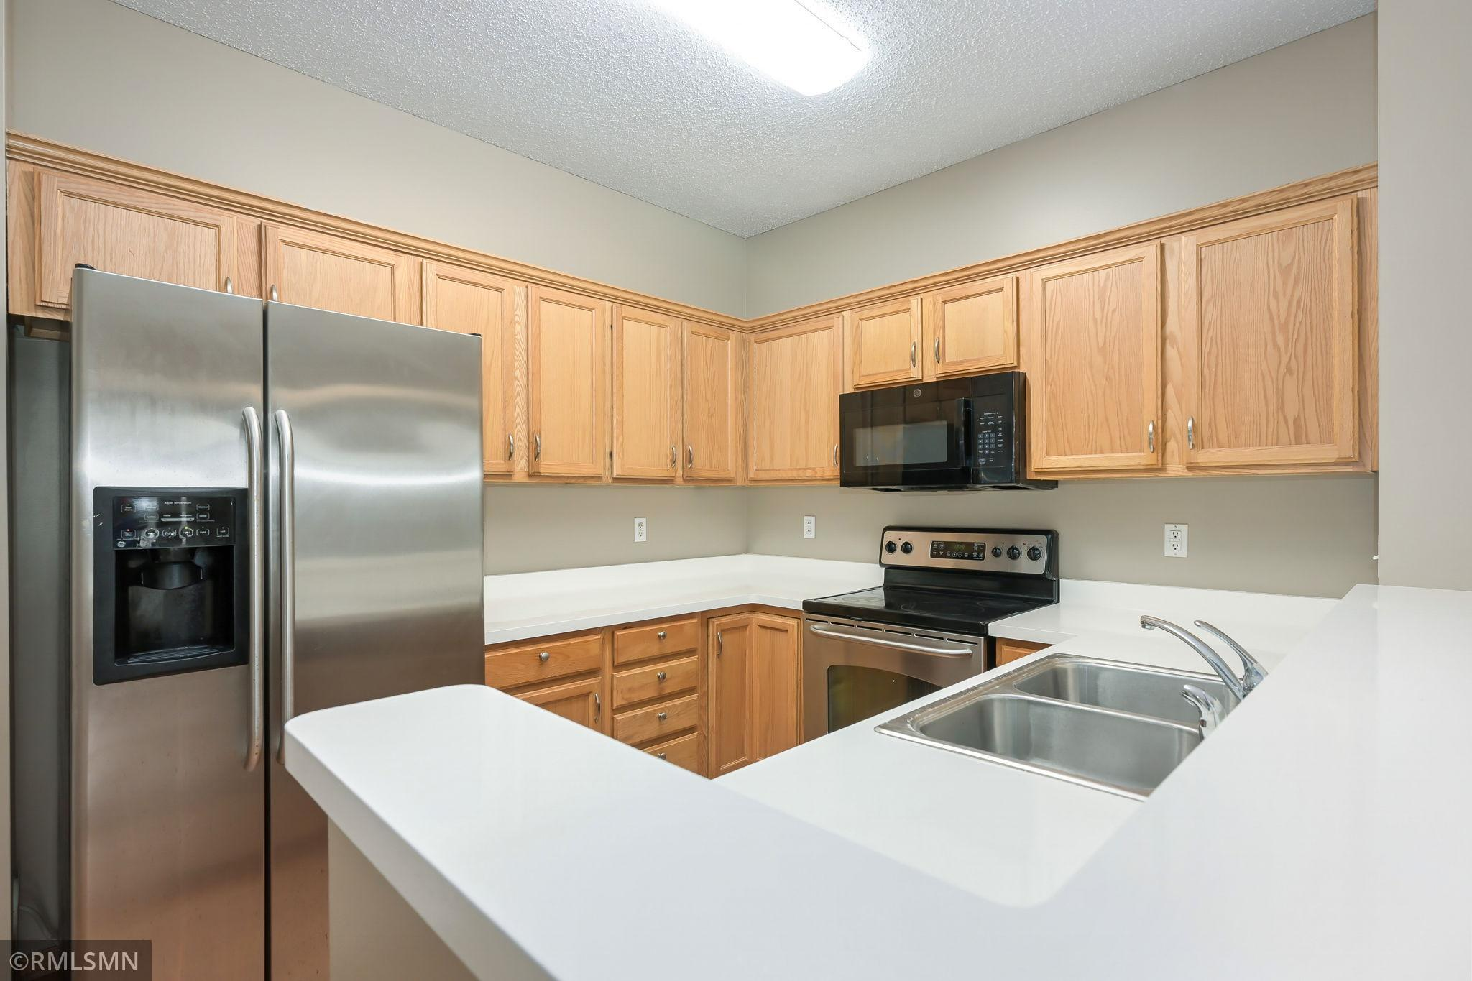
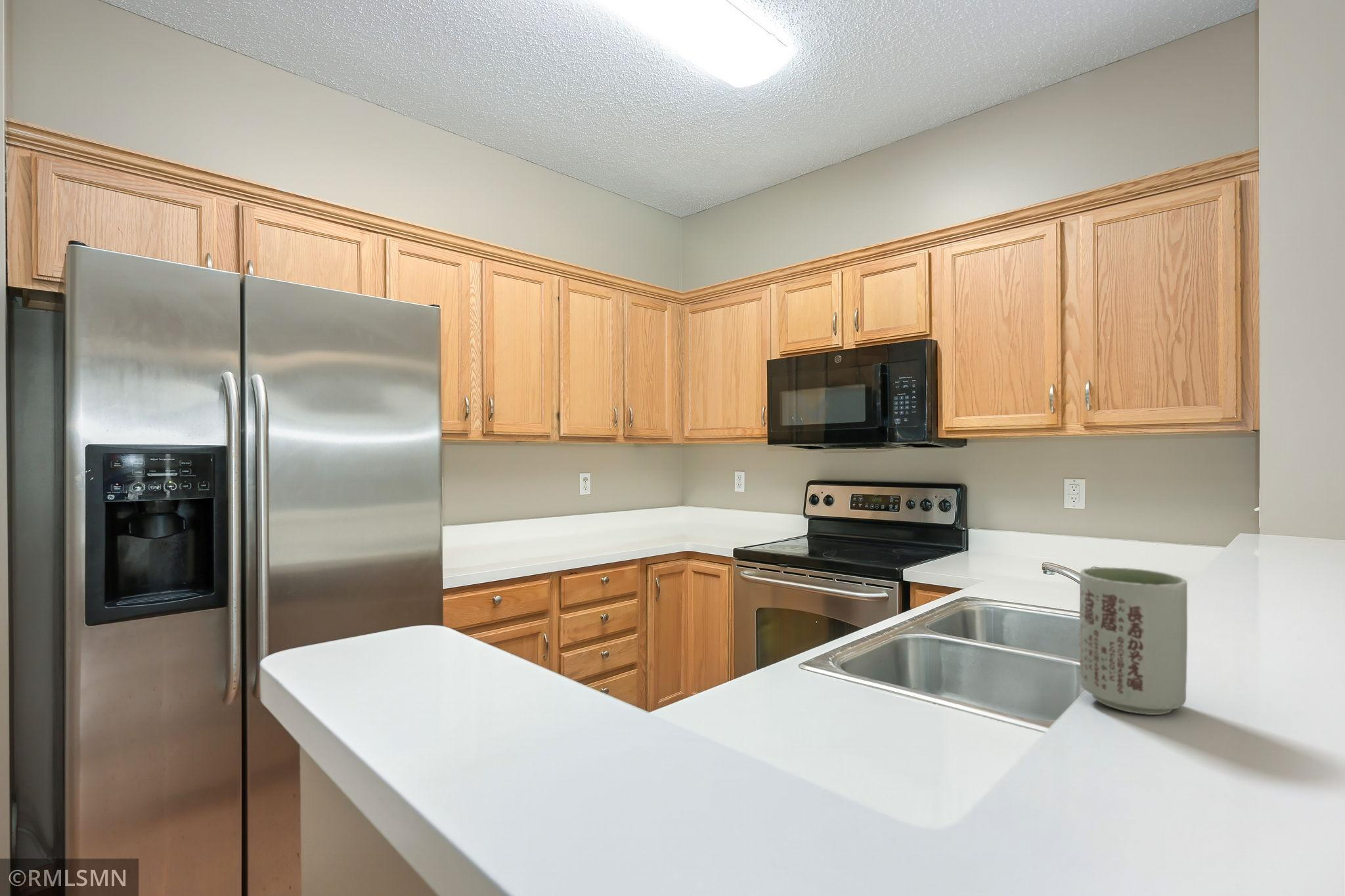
+ cup [1078,566,1188,715]
